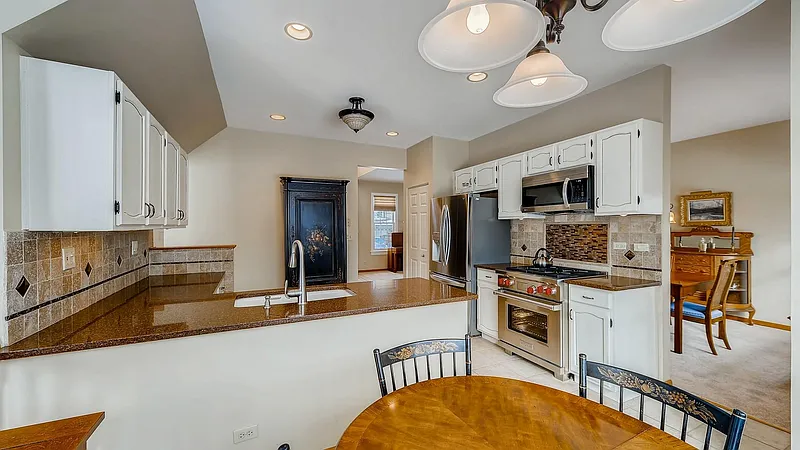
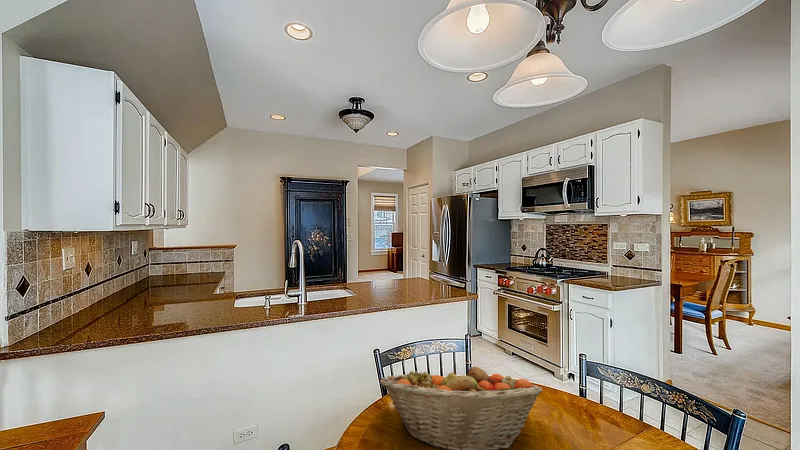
+ fruit basket [379,363,543,450]
